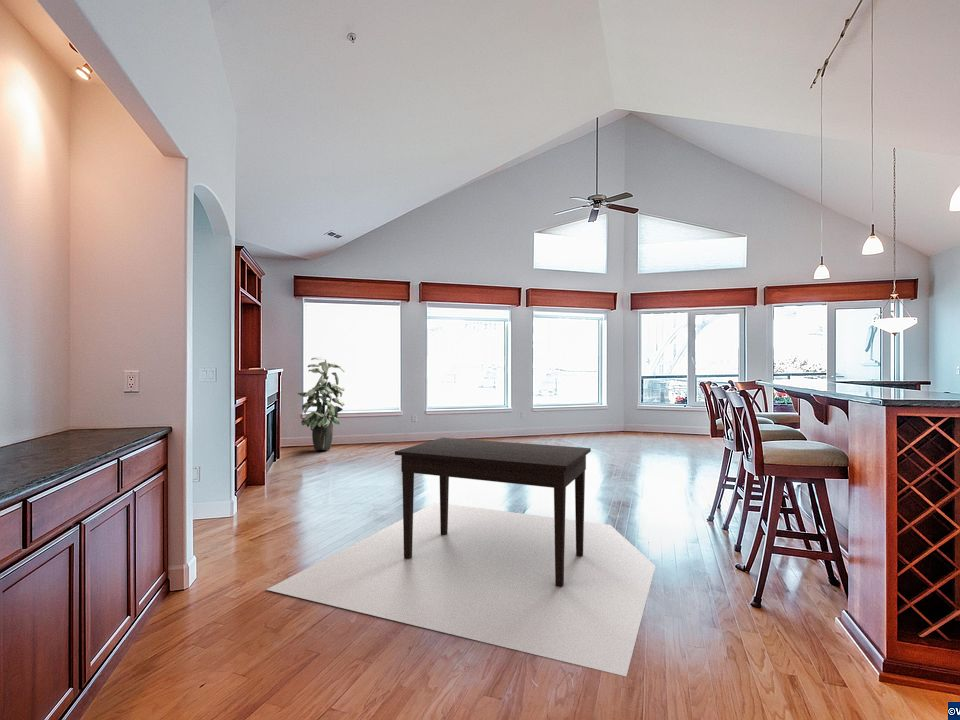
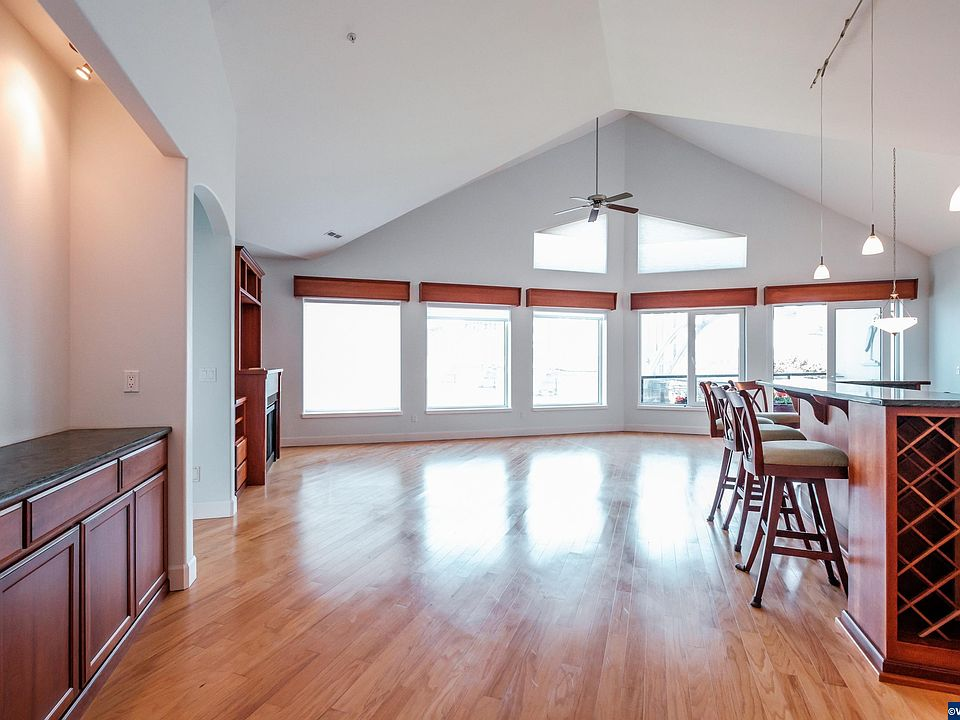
- indoor plant [296,356,346,451]
- dining table [265,437,656,677]
